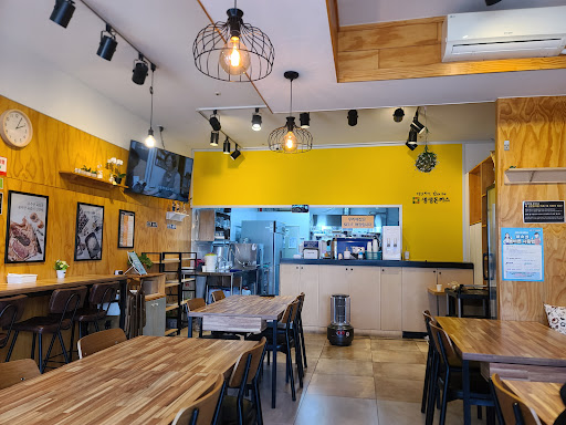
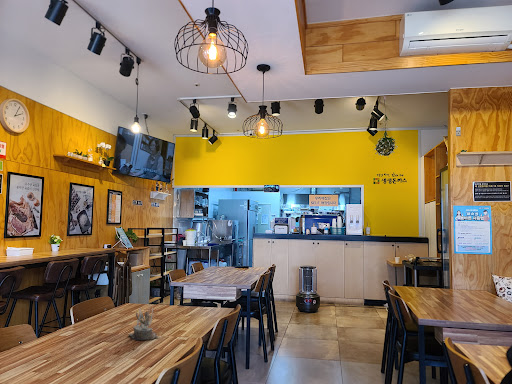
+ succulent plant [128,303,160,341]
